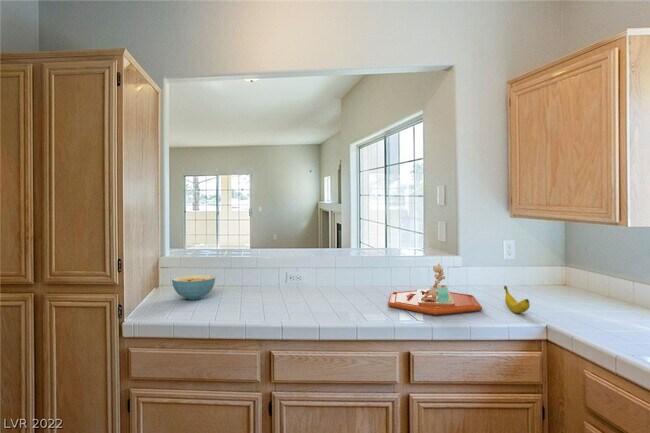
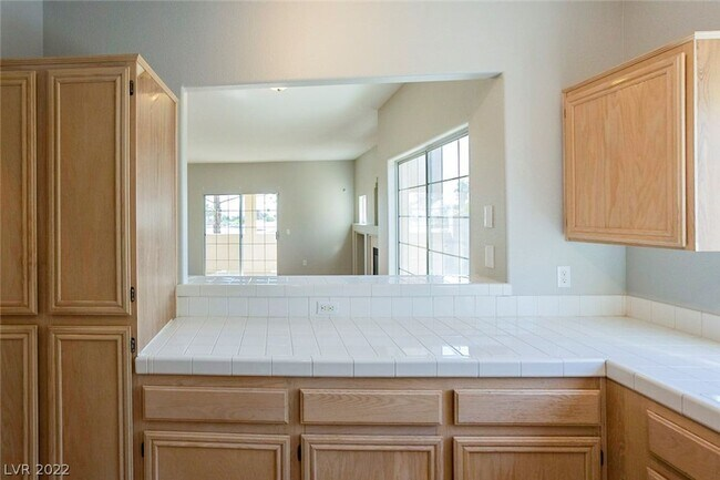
- banana [503,285,531,314]
- food tray [387,262,483,316]
- cereal bowl [171,274,216,301]
